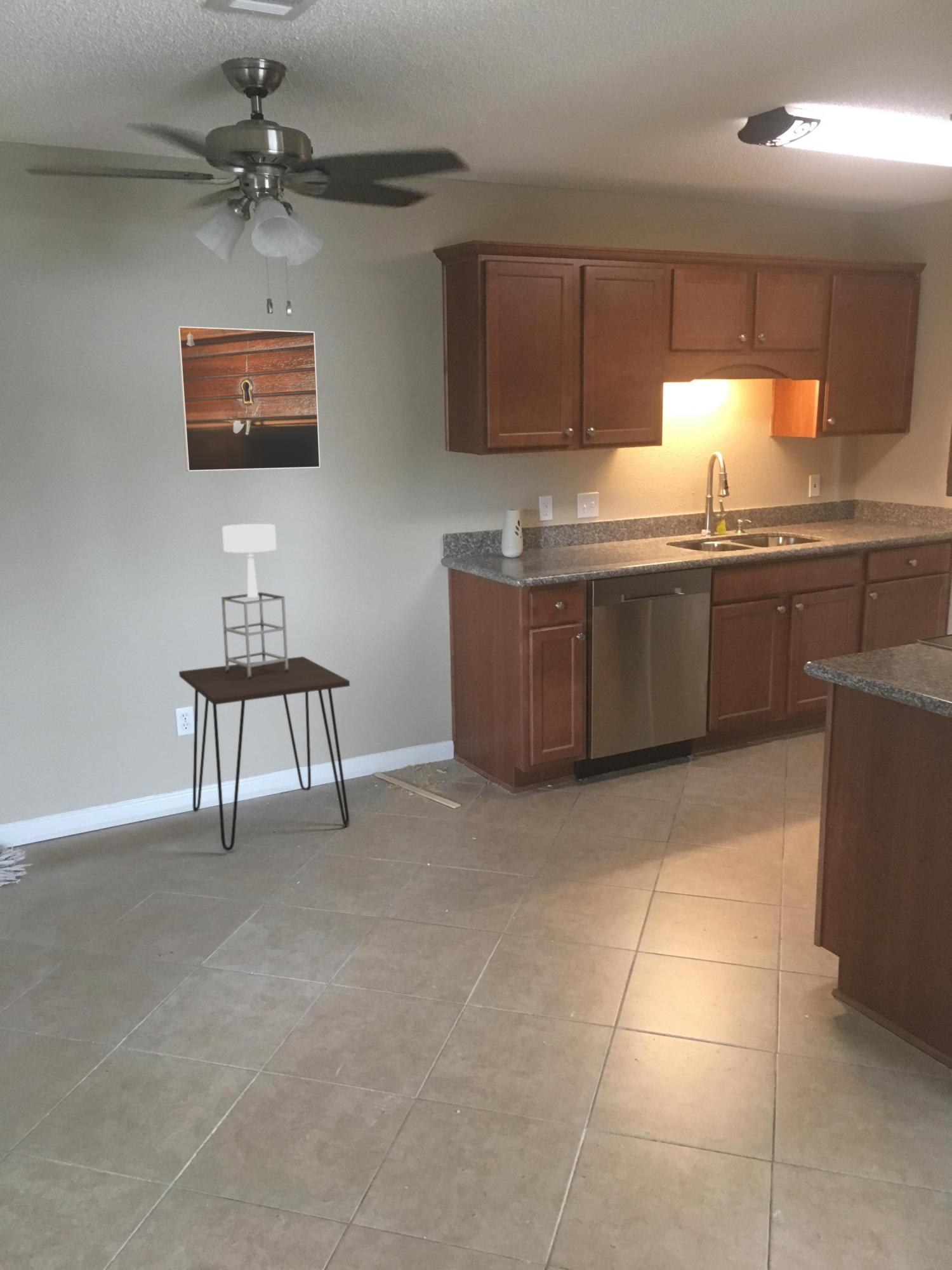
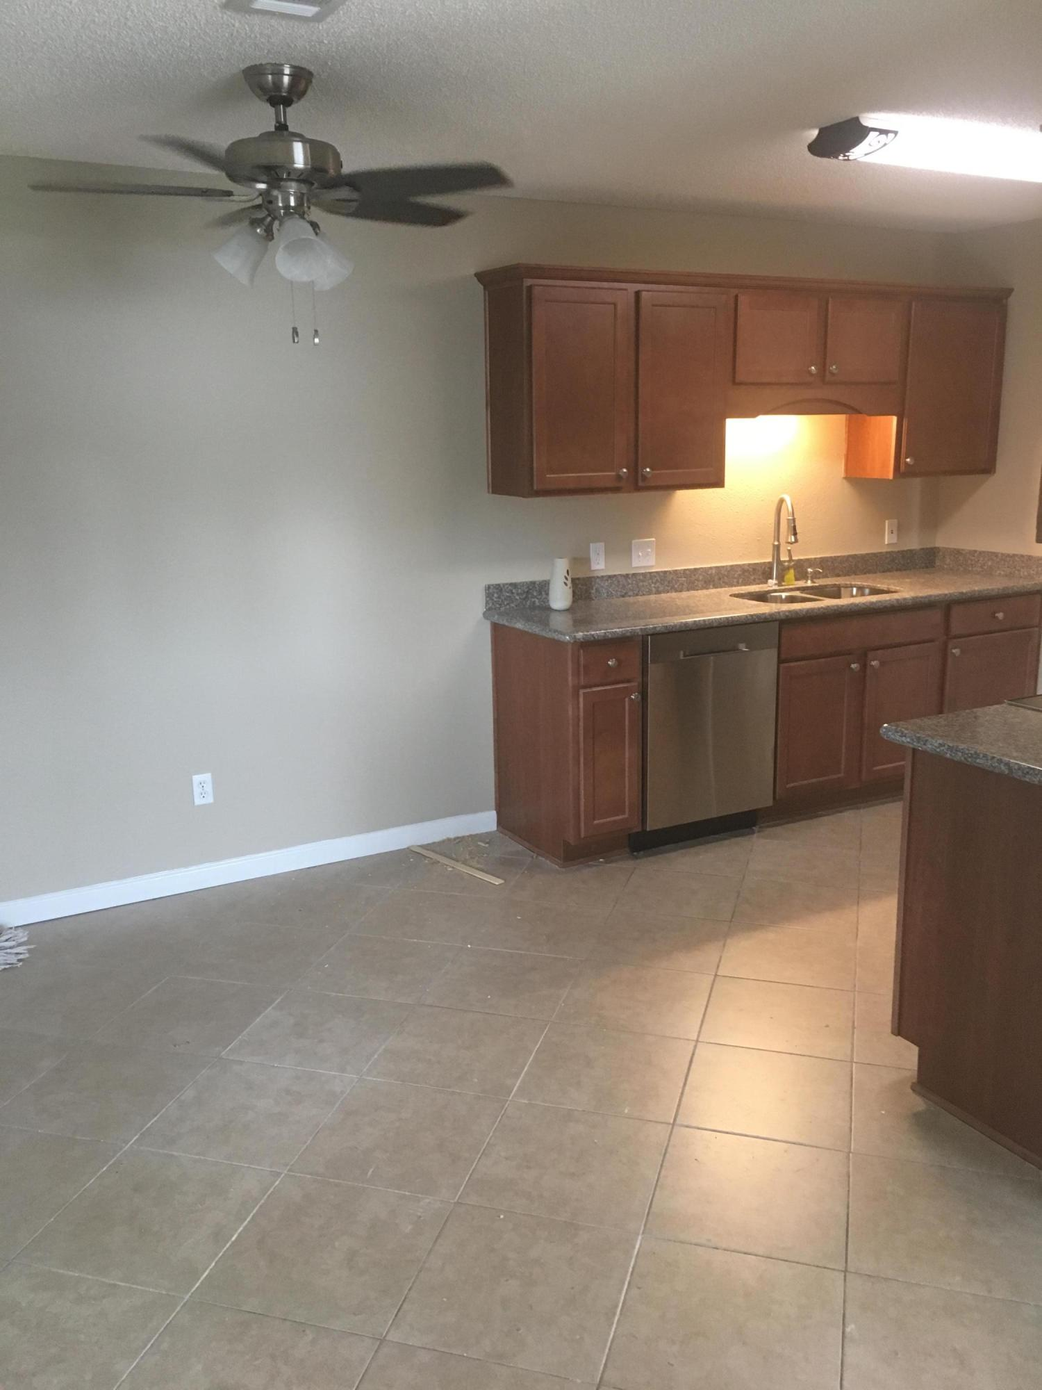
- table lamp [221,523,288,679]
- desk [178,656,350,852]
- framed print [176,326,321,472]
